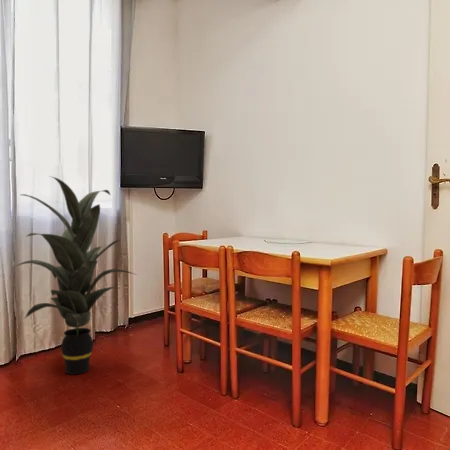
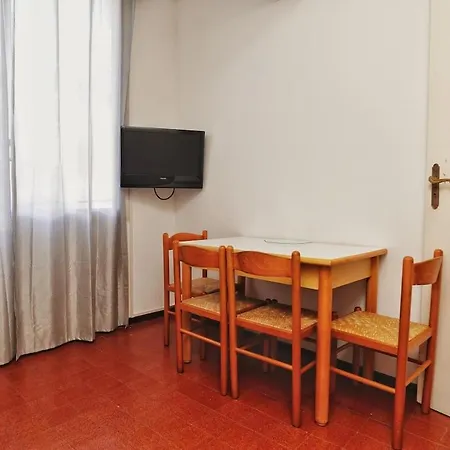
- indoor plant [12,175,138,375]
